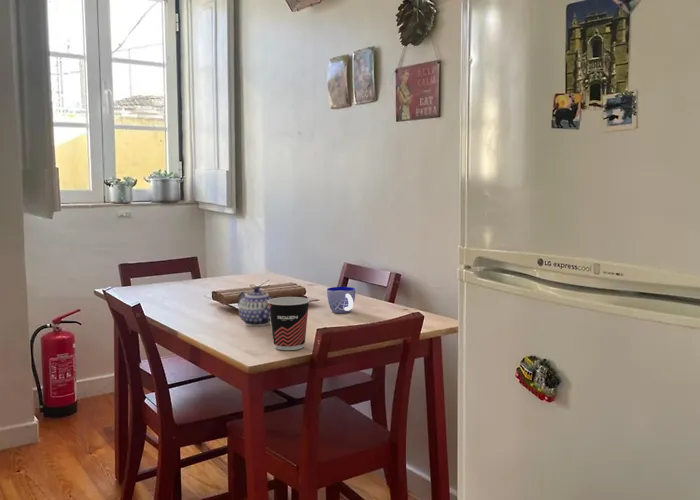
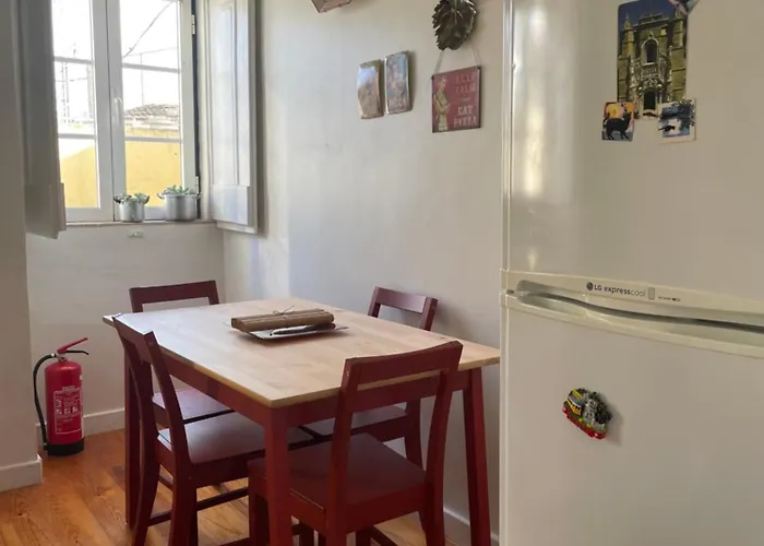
- cup [268,296,311,351]
- teapot [237,286,273,327]
- cup [326,286,356,314]
